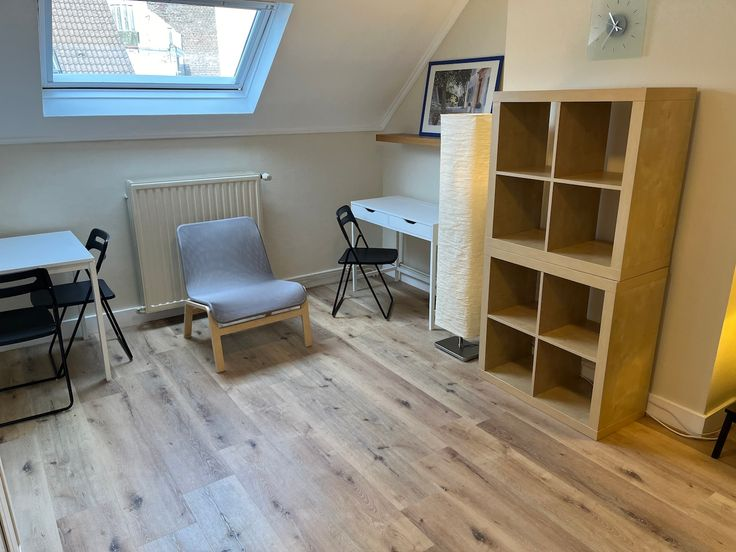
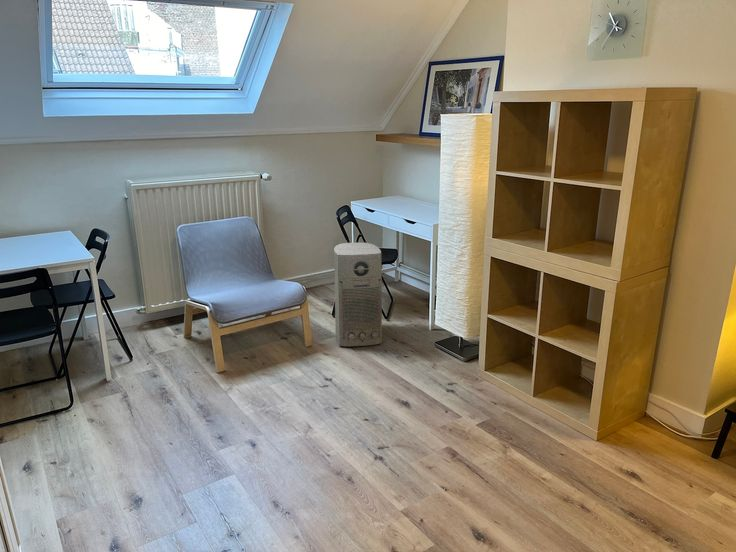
+ air purifier [333,242,383,347]
